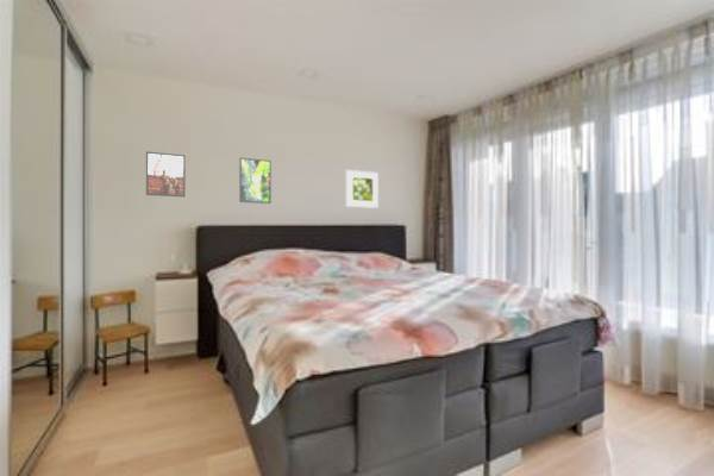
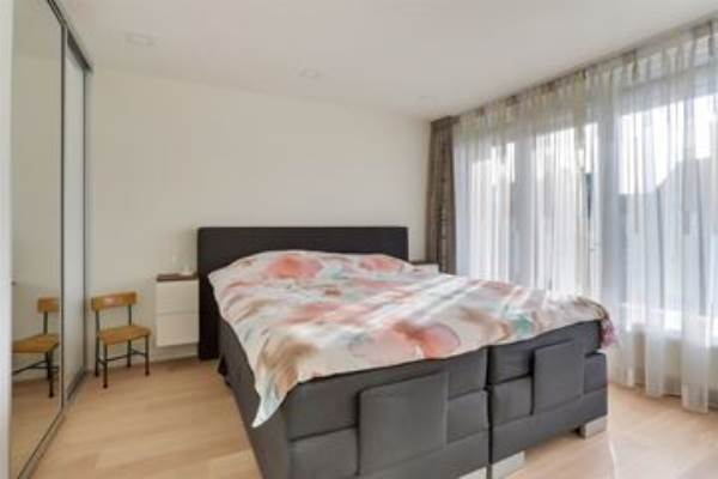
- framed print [145,150,187,198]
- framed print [238,157,273,205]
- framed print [345,169,380,209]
